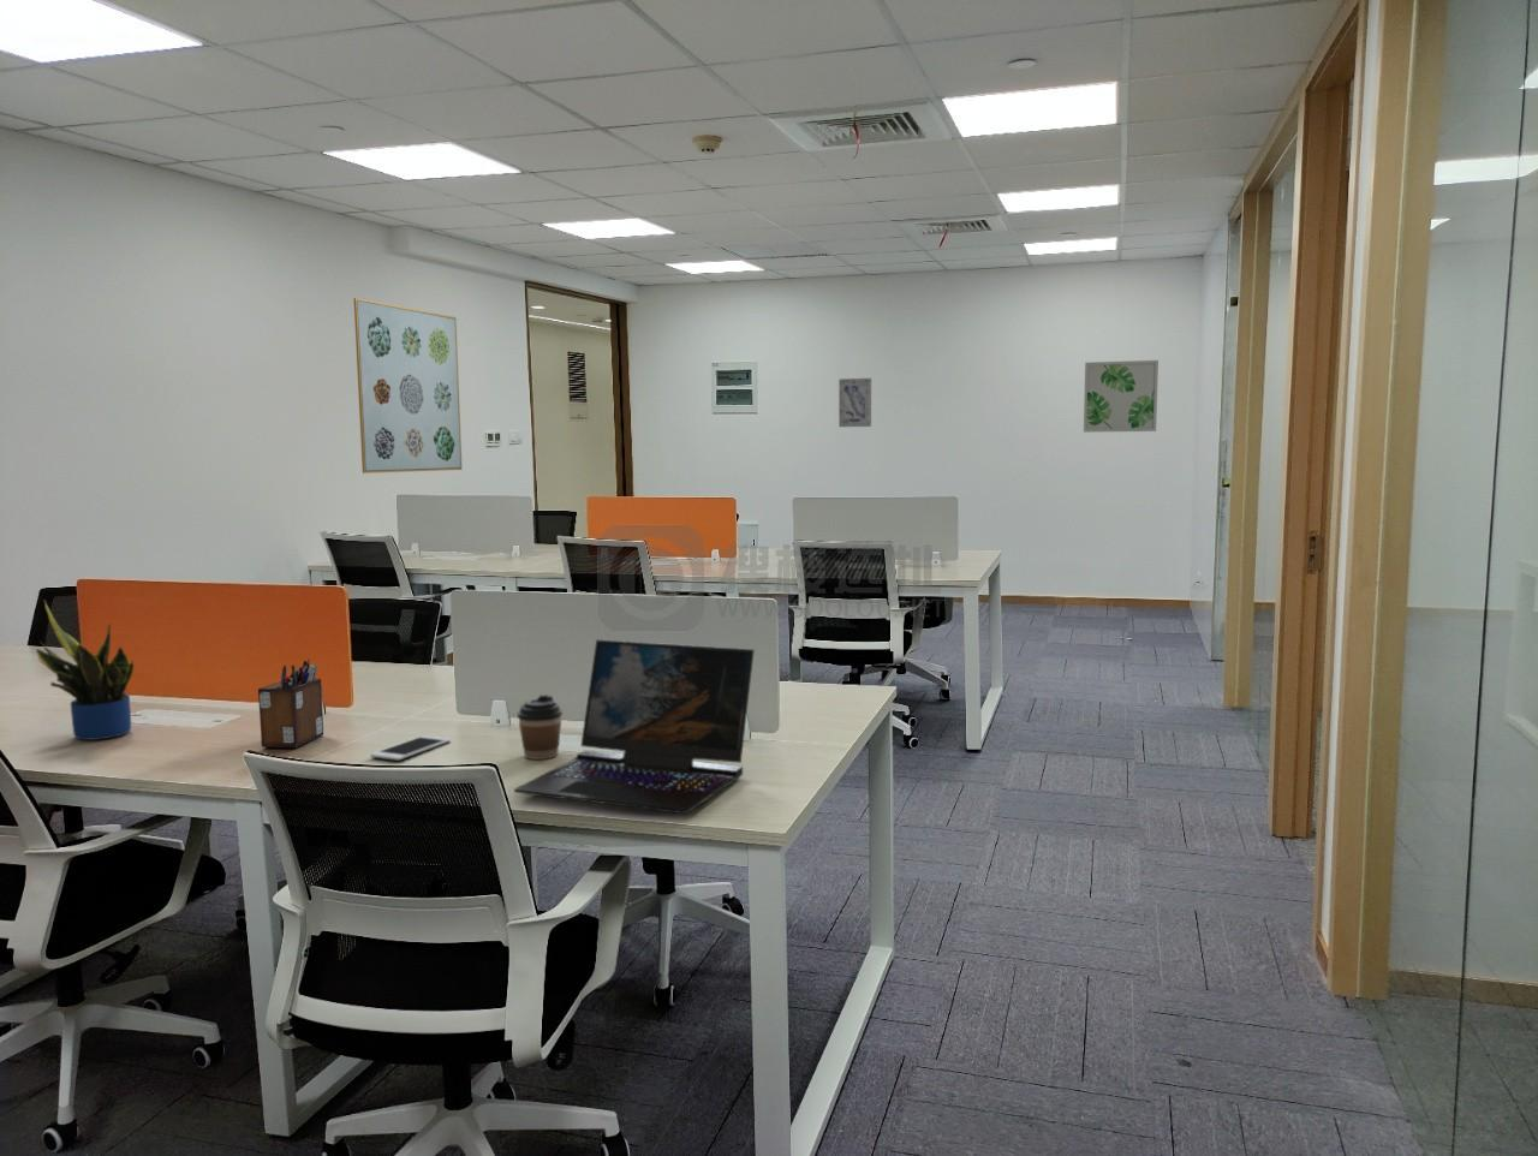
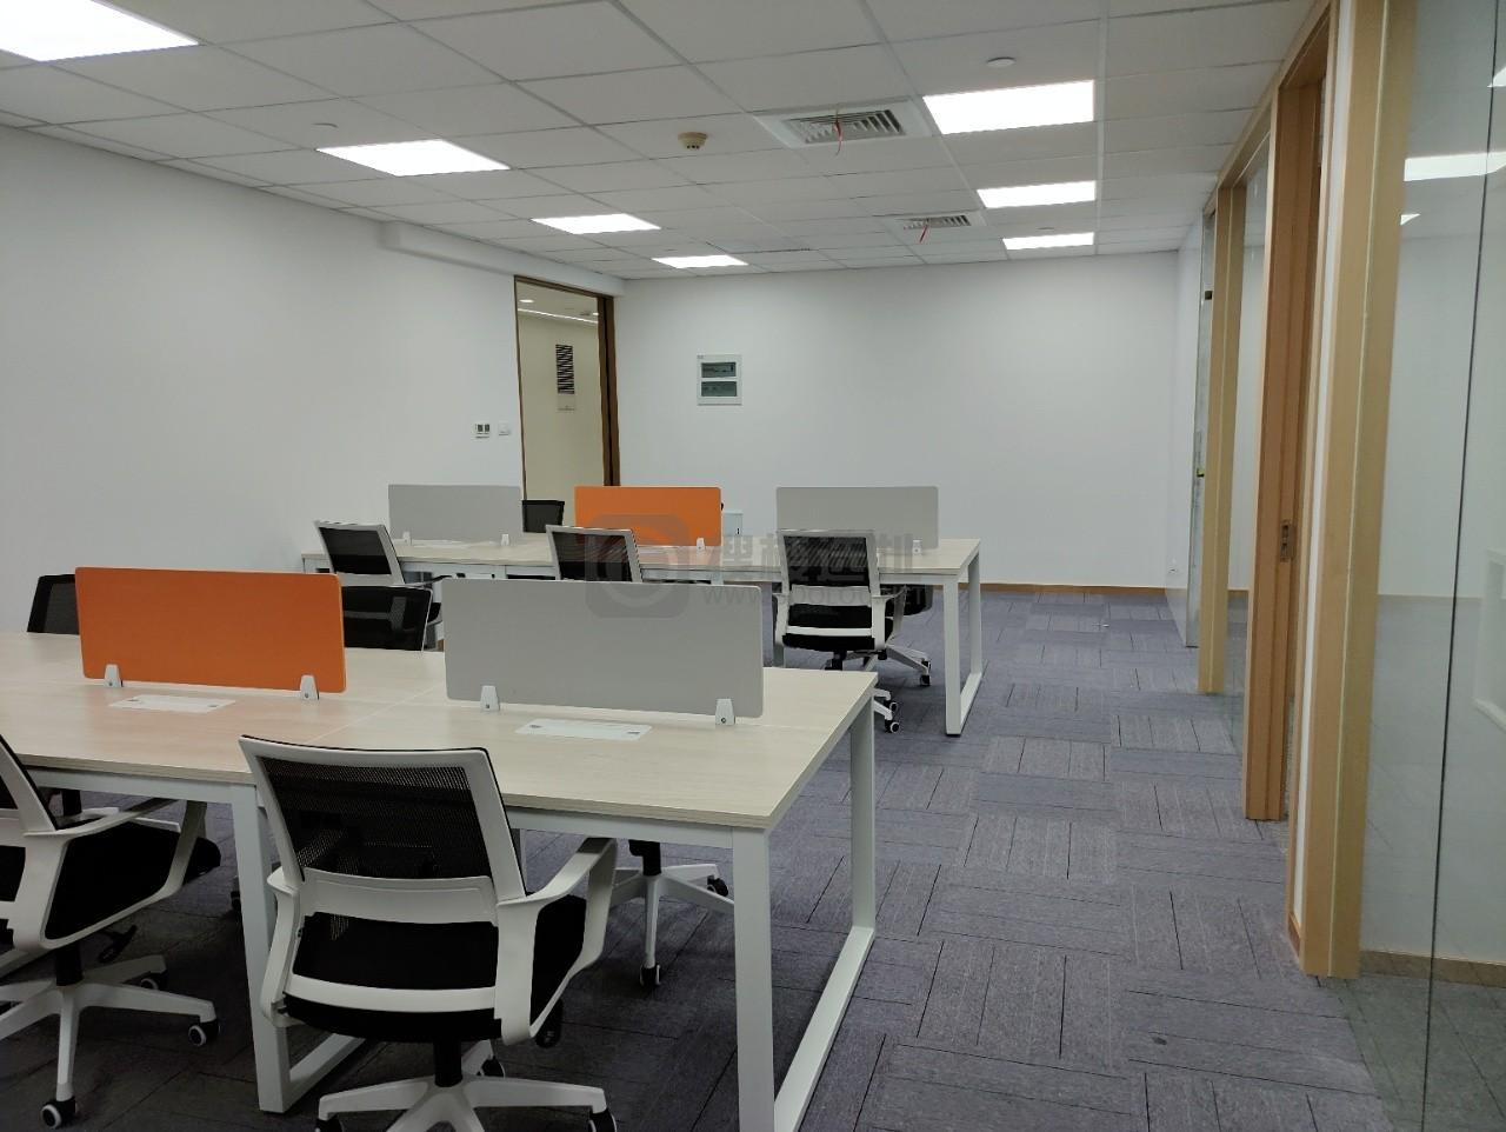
- wall art [353,296,464,475]
- wall art [838,378,873,427]
- cell phone [369,735,452,761]
- desk organizer [257,657,324,749]
- coffee cup [516,693,563,760]
- wall art [1083,359,1159,433]
- potted plant [35,600,136,742]
- laptop [513,638,756,815]
